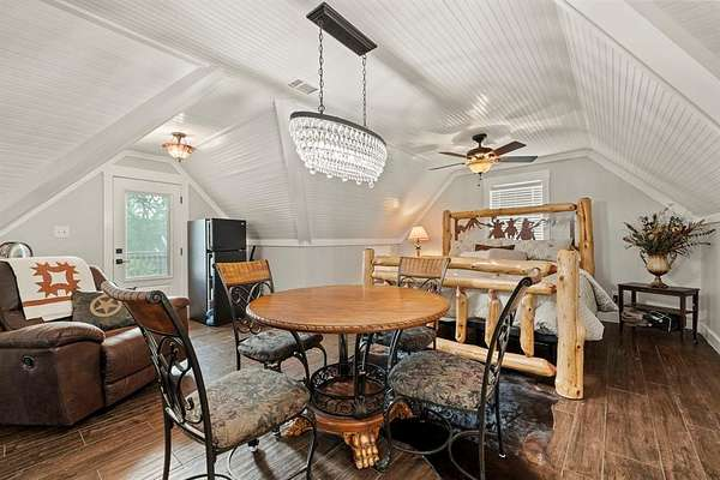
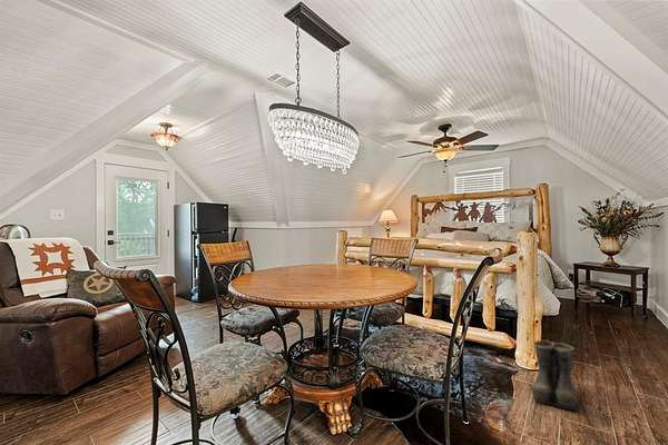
+ boots [531,339,579,411]
